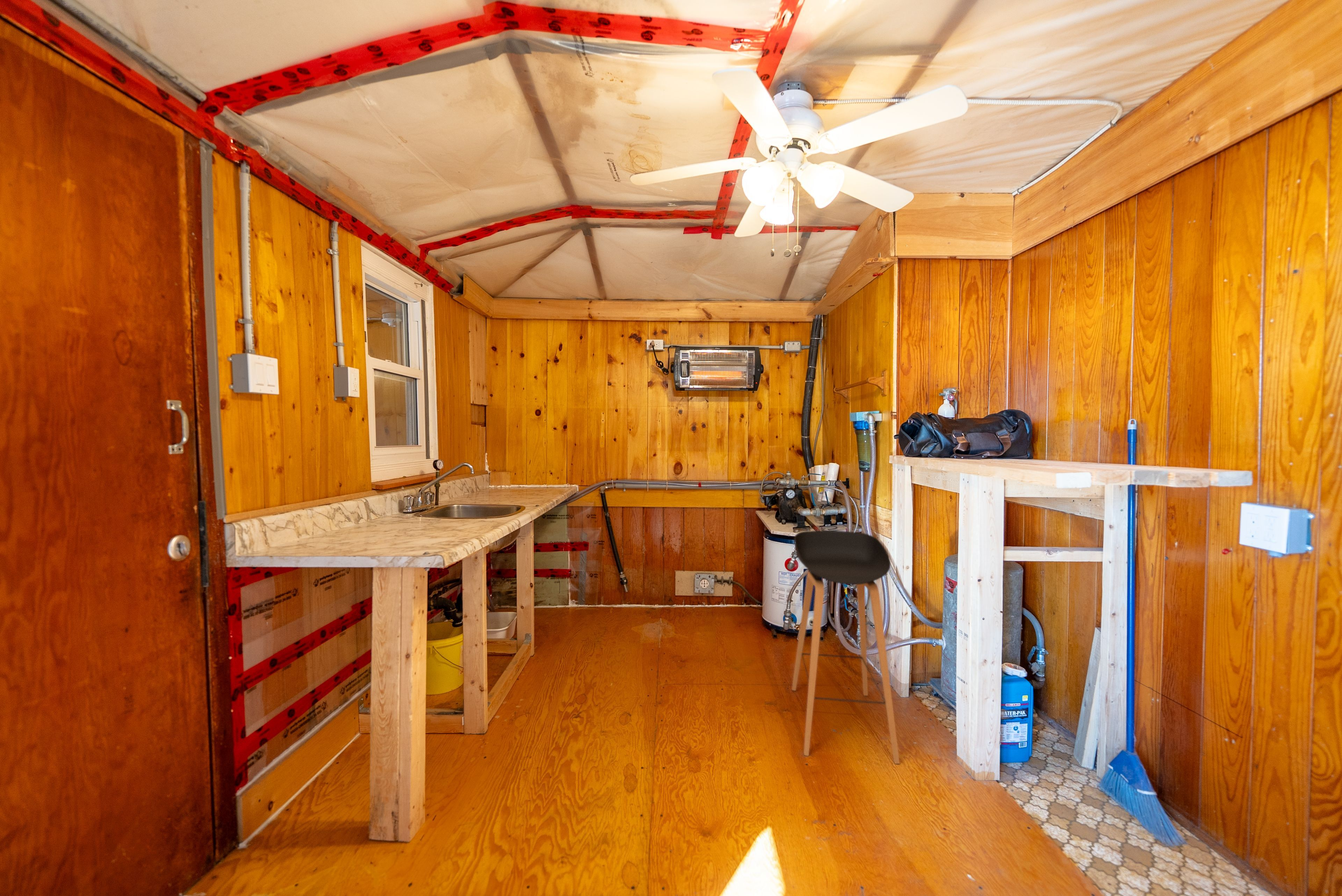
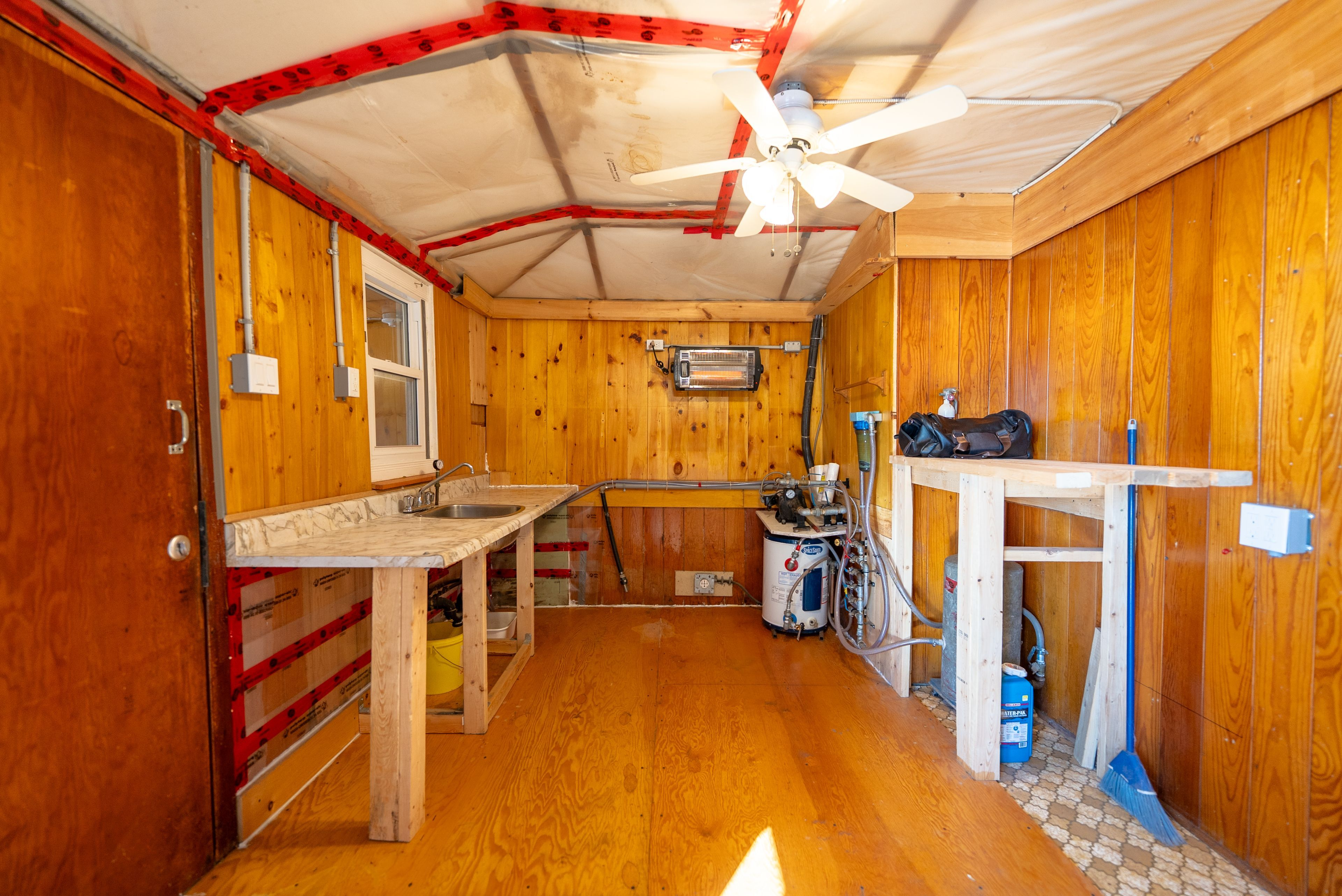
- stool [792,530,900,764]
